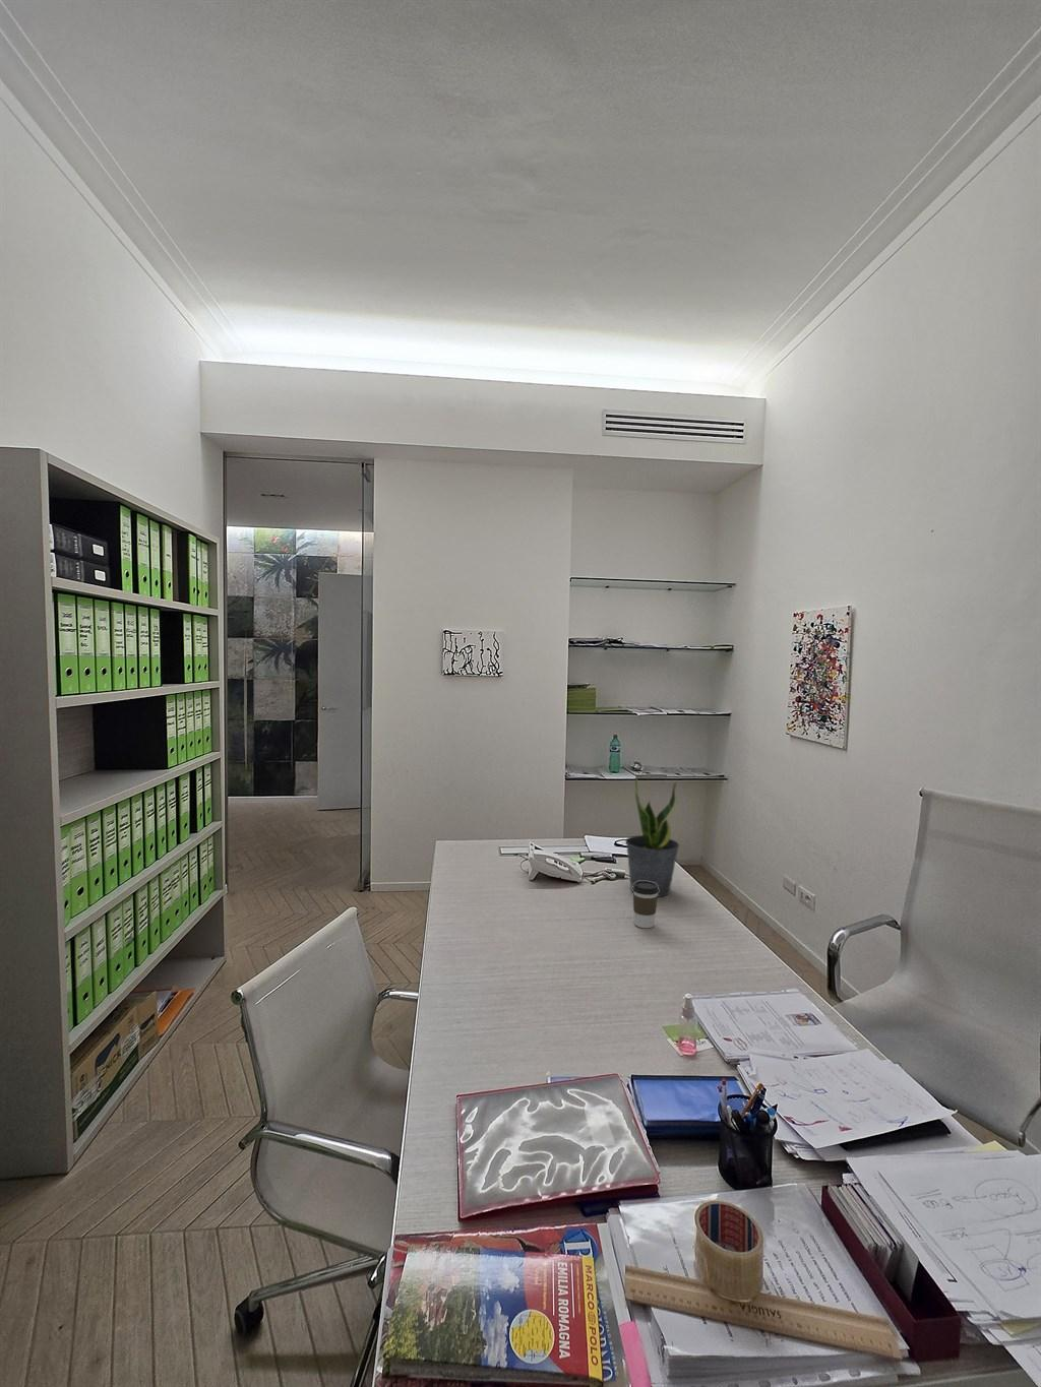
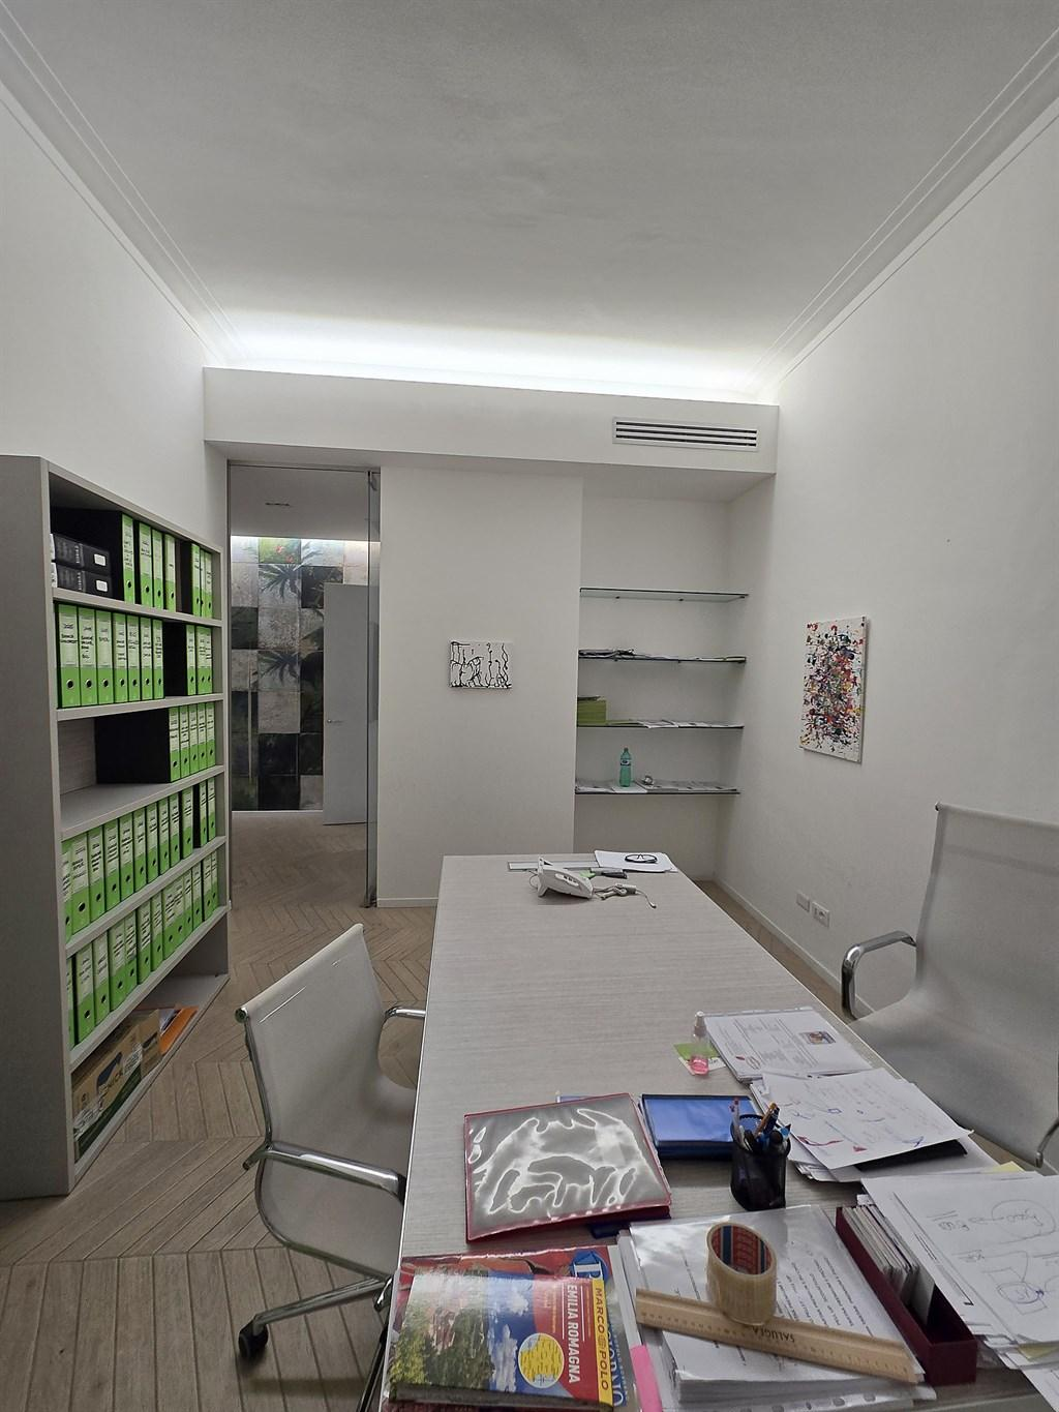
- coffee cup [632,881,658,929]
- potted plant [624,774,680,898]
